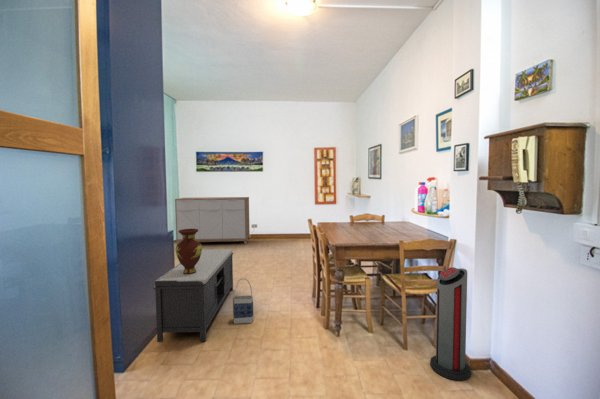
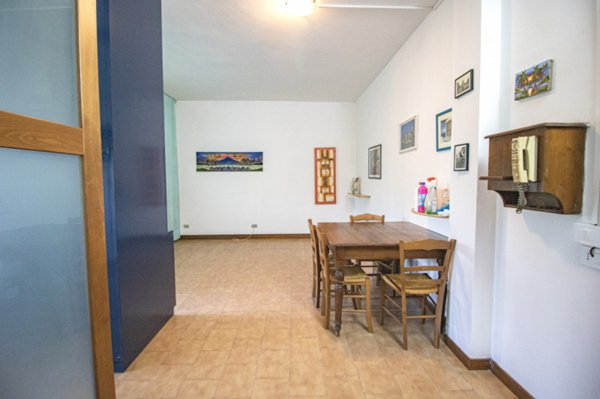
- decorative urn [175,229,203,274]
- sideboard [174,196,251,246]
- air purifier [429,266,472,381]
- bench [152,248,234,343]
- bag [232,277,254,325]
